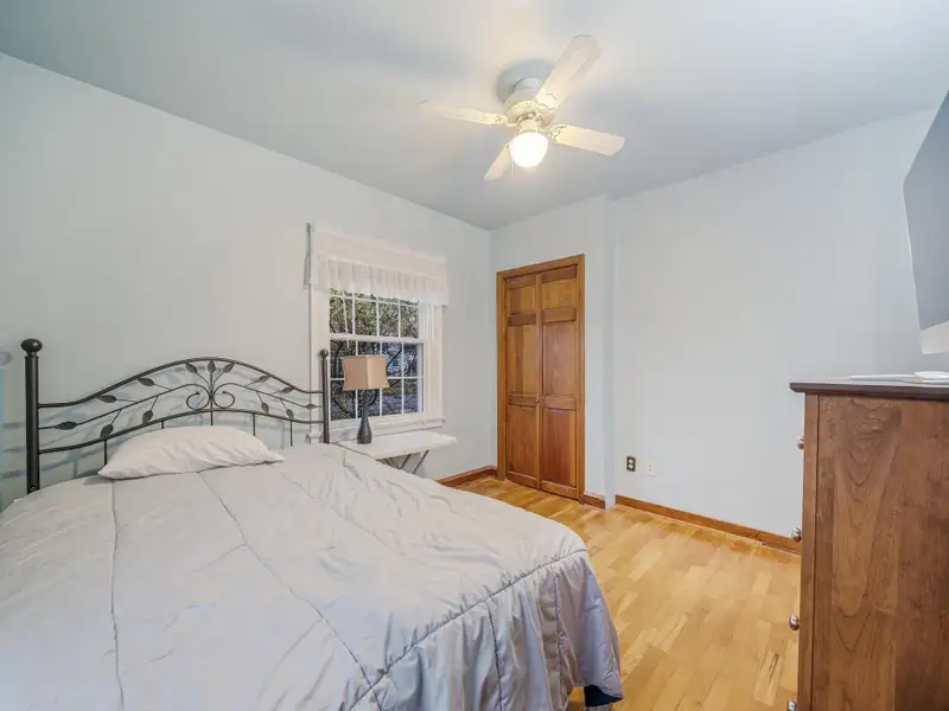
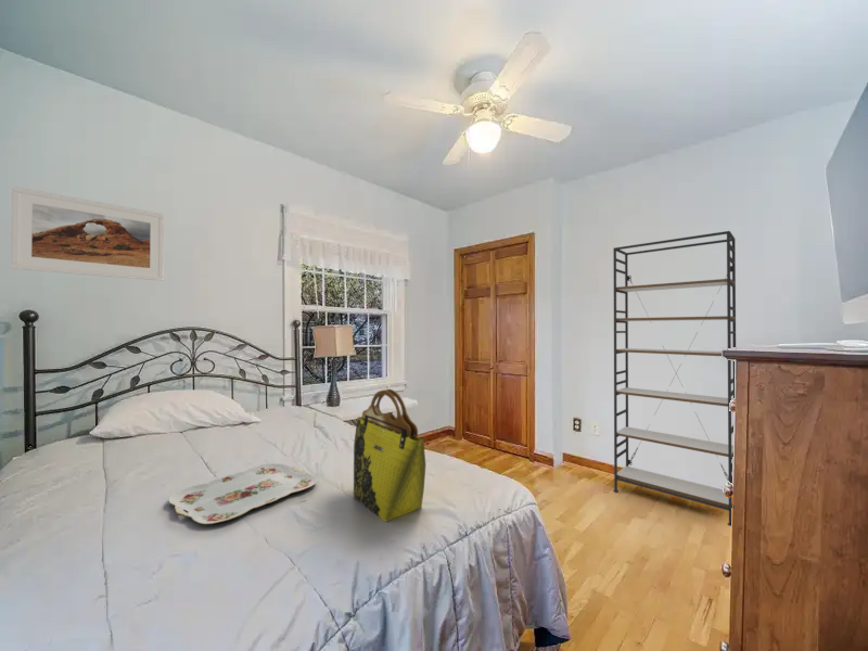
+ tote bag [353,388,426,523]
+ shelving unit [612,230,737,527]
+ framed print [10,186,166,282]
+ serving tray [167,463,319,525]
